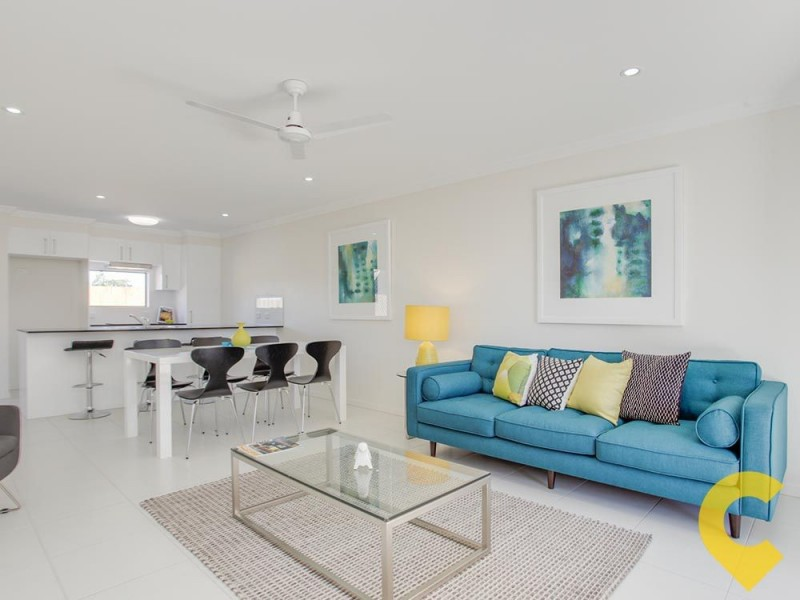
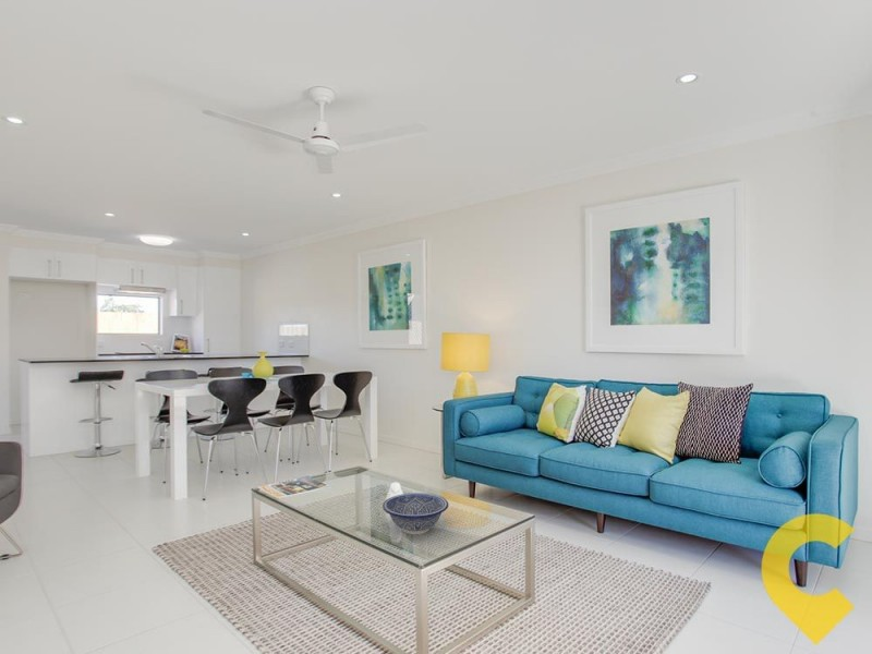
+ decorative bowl [382,492,449,535]
